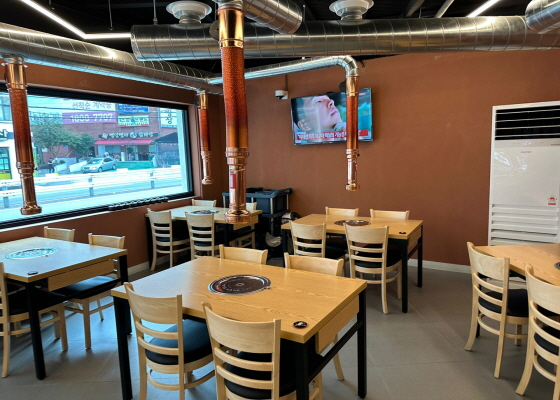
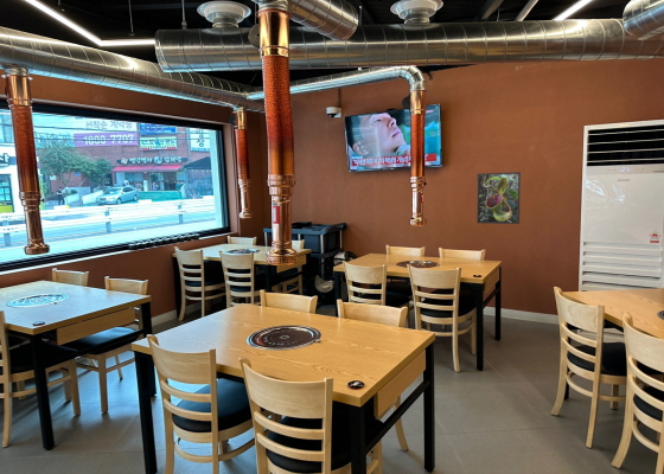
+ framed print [475,171,522,225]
